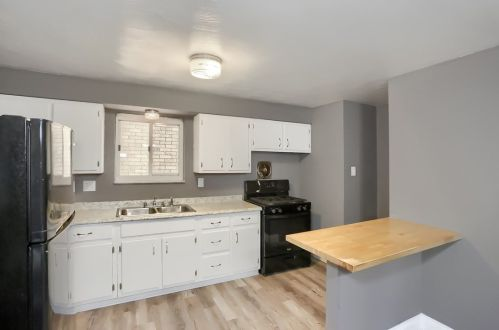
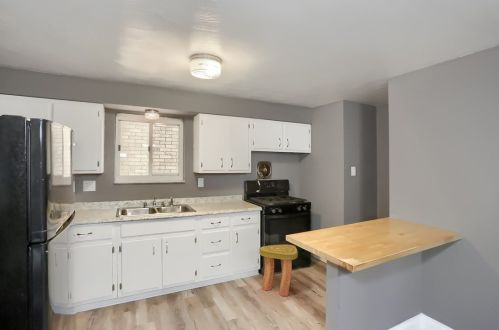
+ stool [258,244,299,297]
